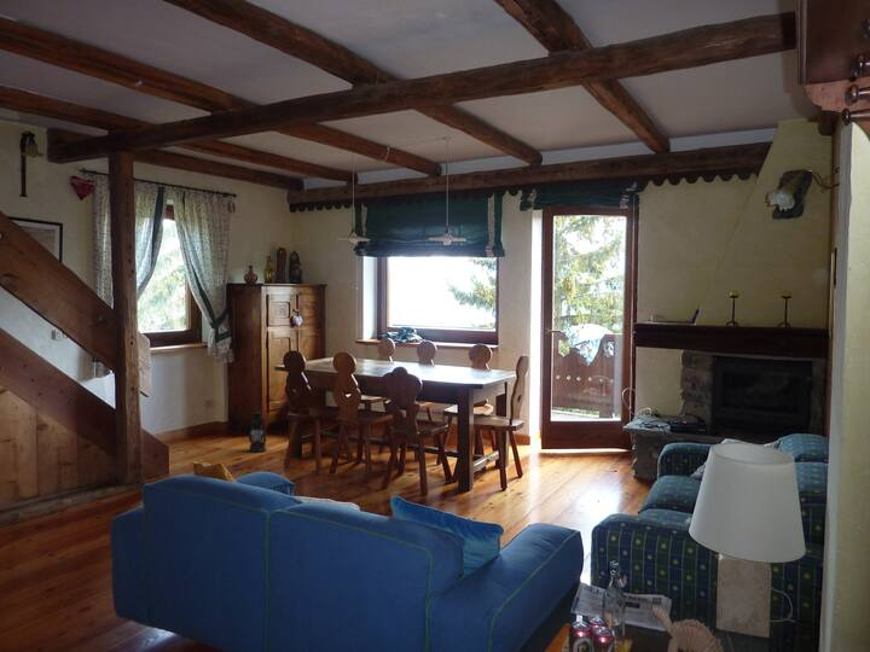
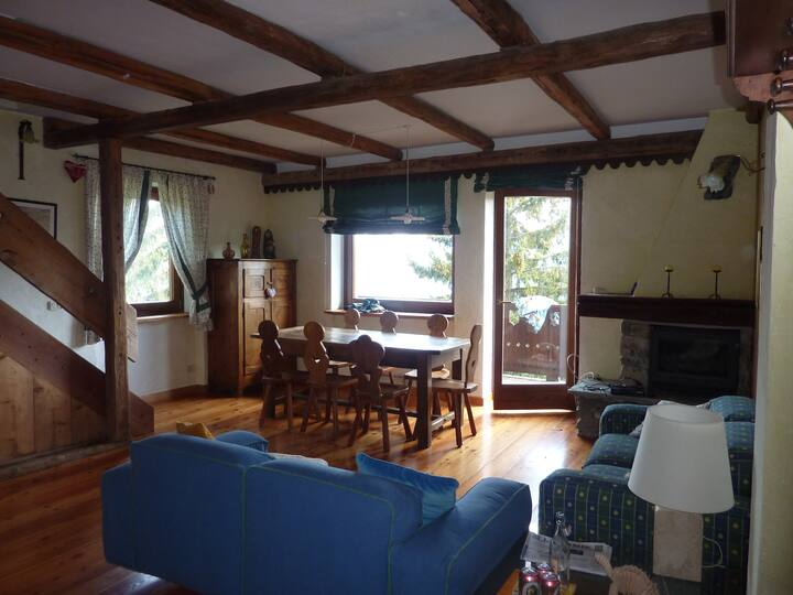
- lantern [243,409,267,454]
